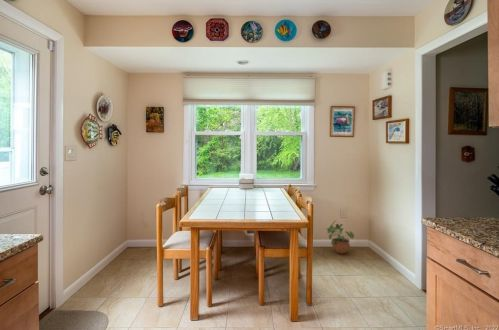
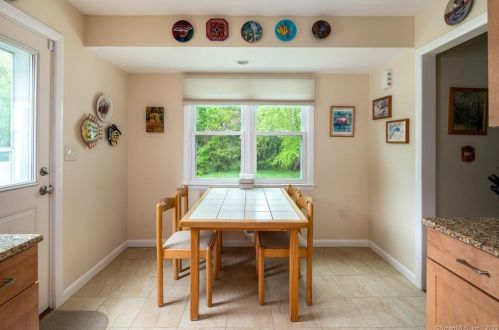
- potted plant [326,220,355,255]
